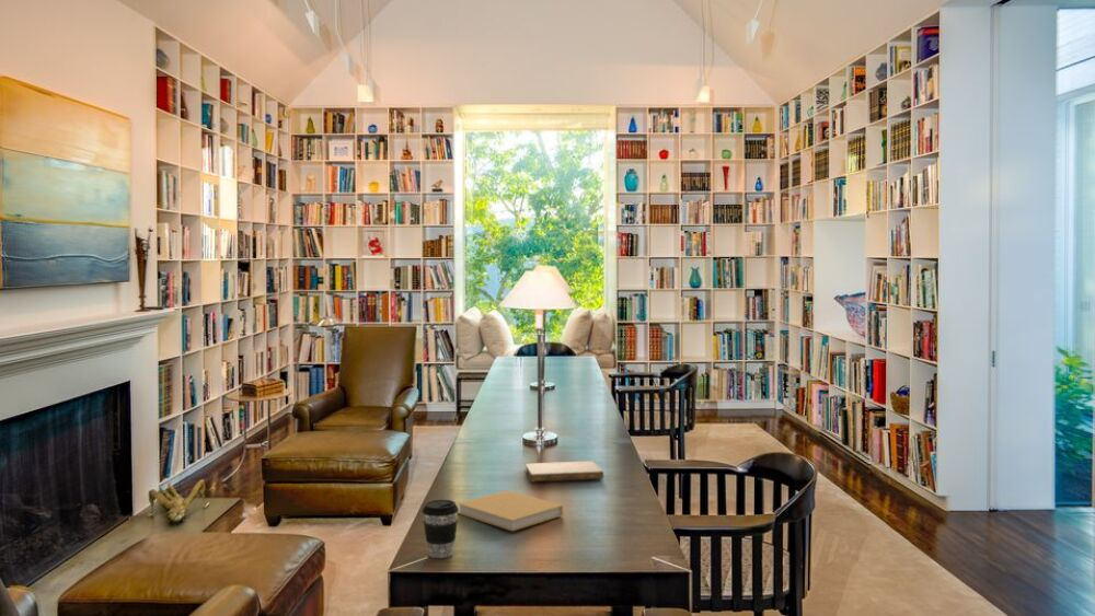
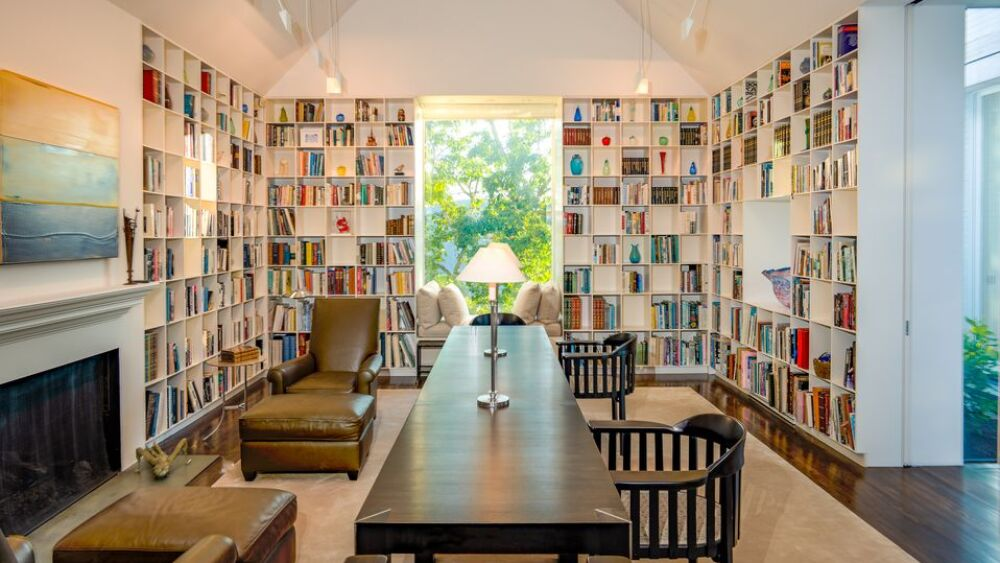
- coffee cup [422,499,460,559]
- book [457,489,564,532]
- notebook [523,460,604,483]
